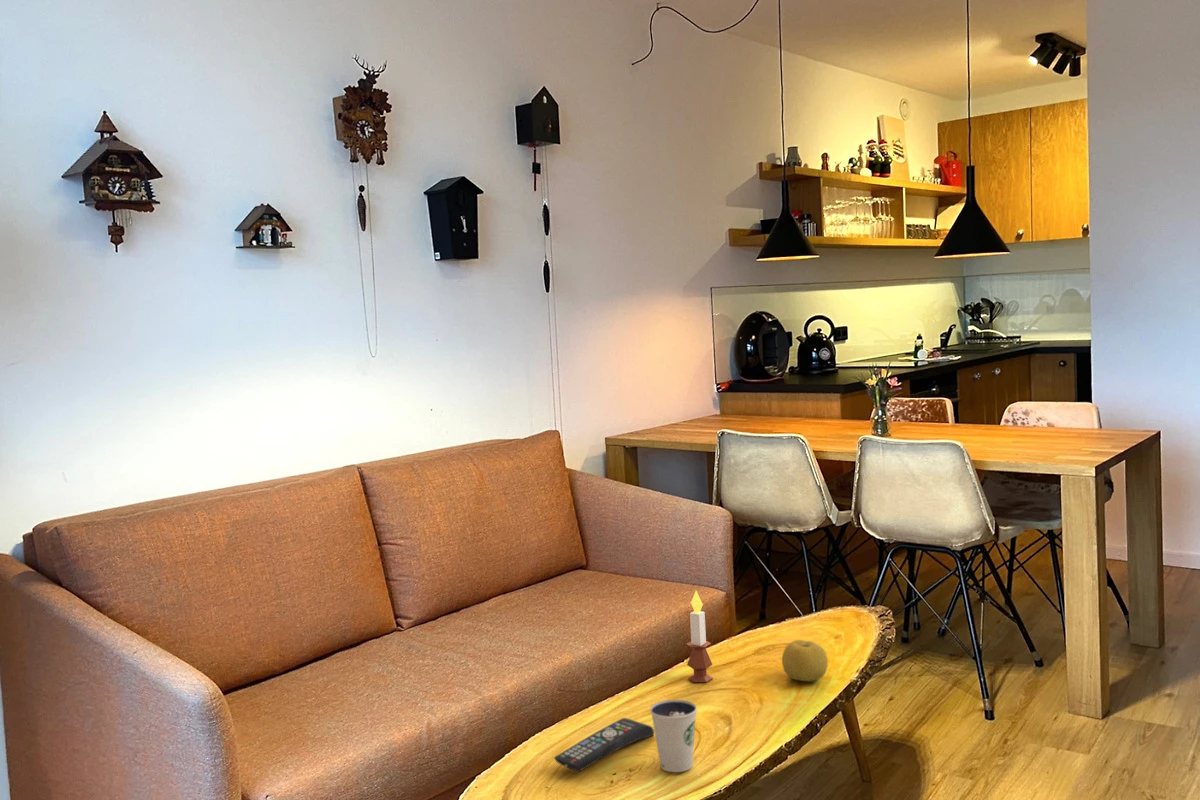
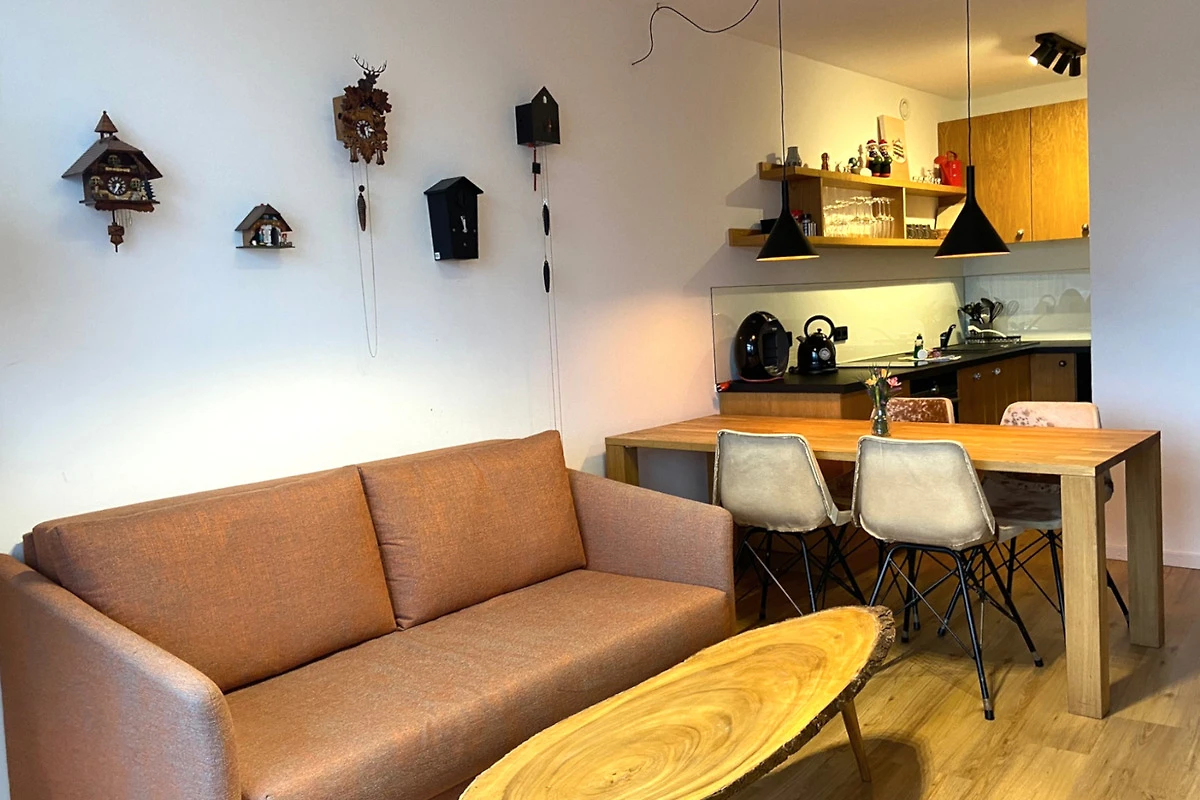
- dixie cup [649,699,698,773]
- fruit [781,639,829,682]
- remote control [553,717,655,772]
- candle [686,590,713,683]
